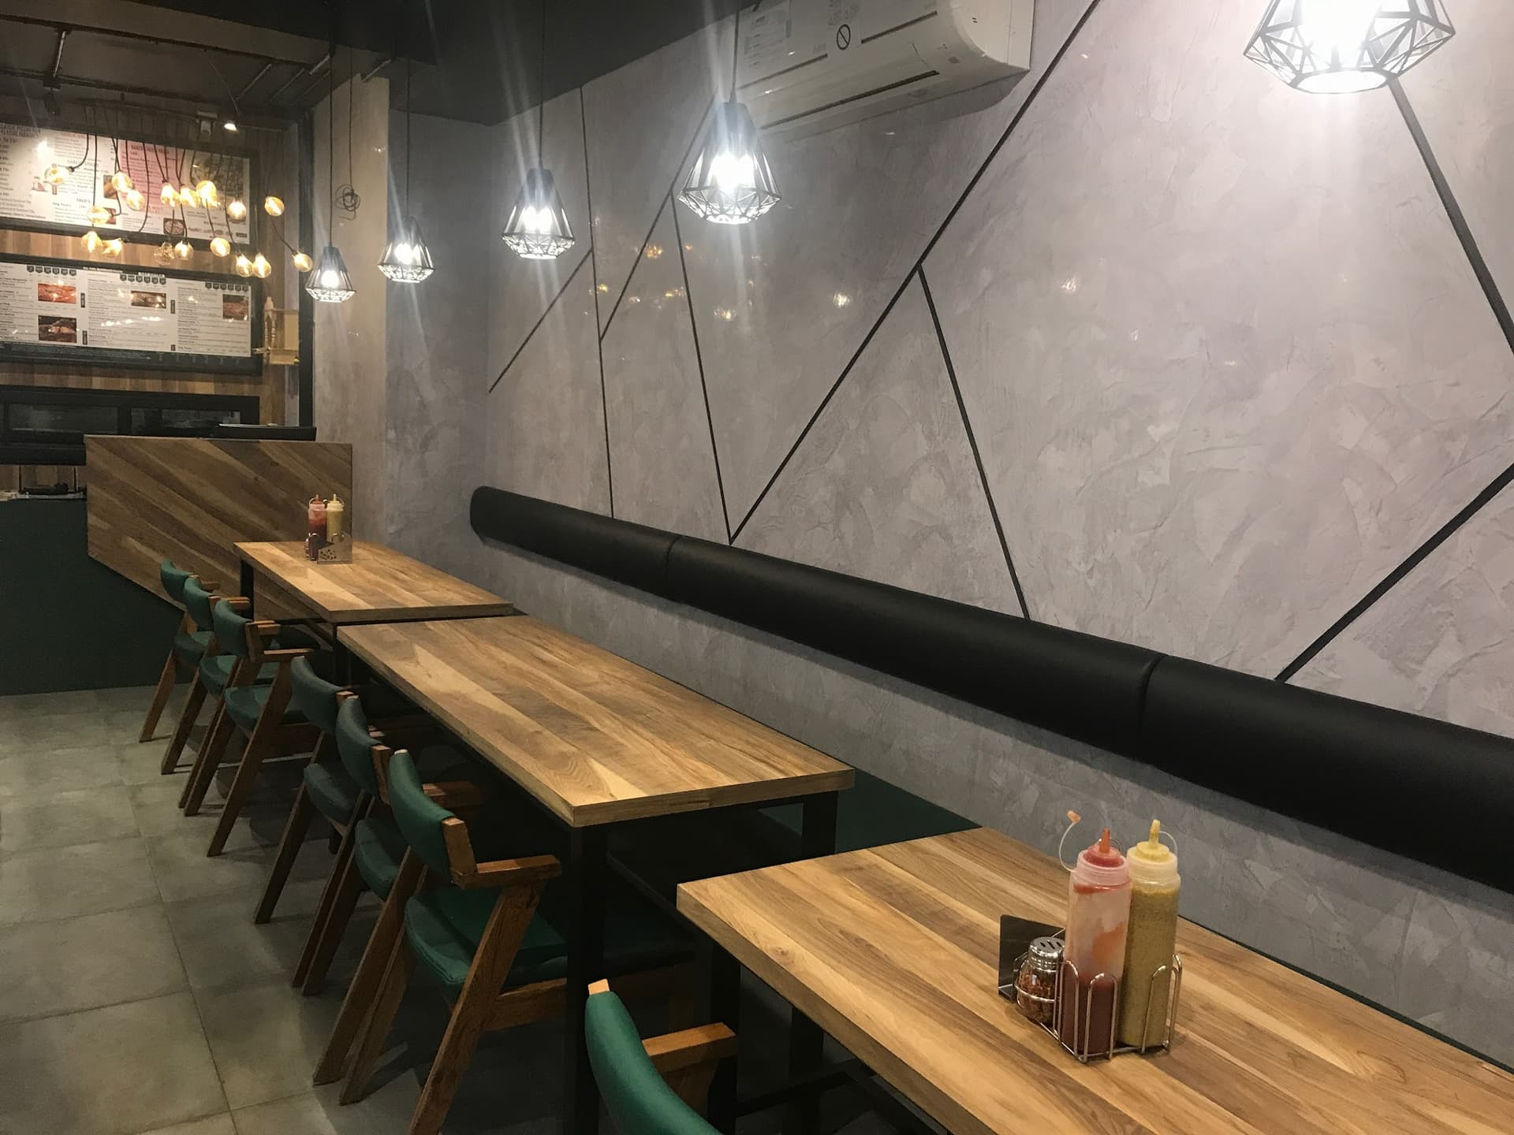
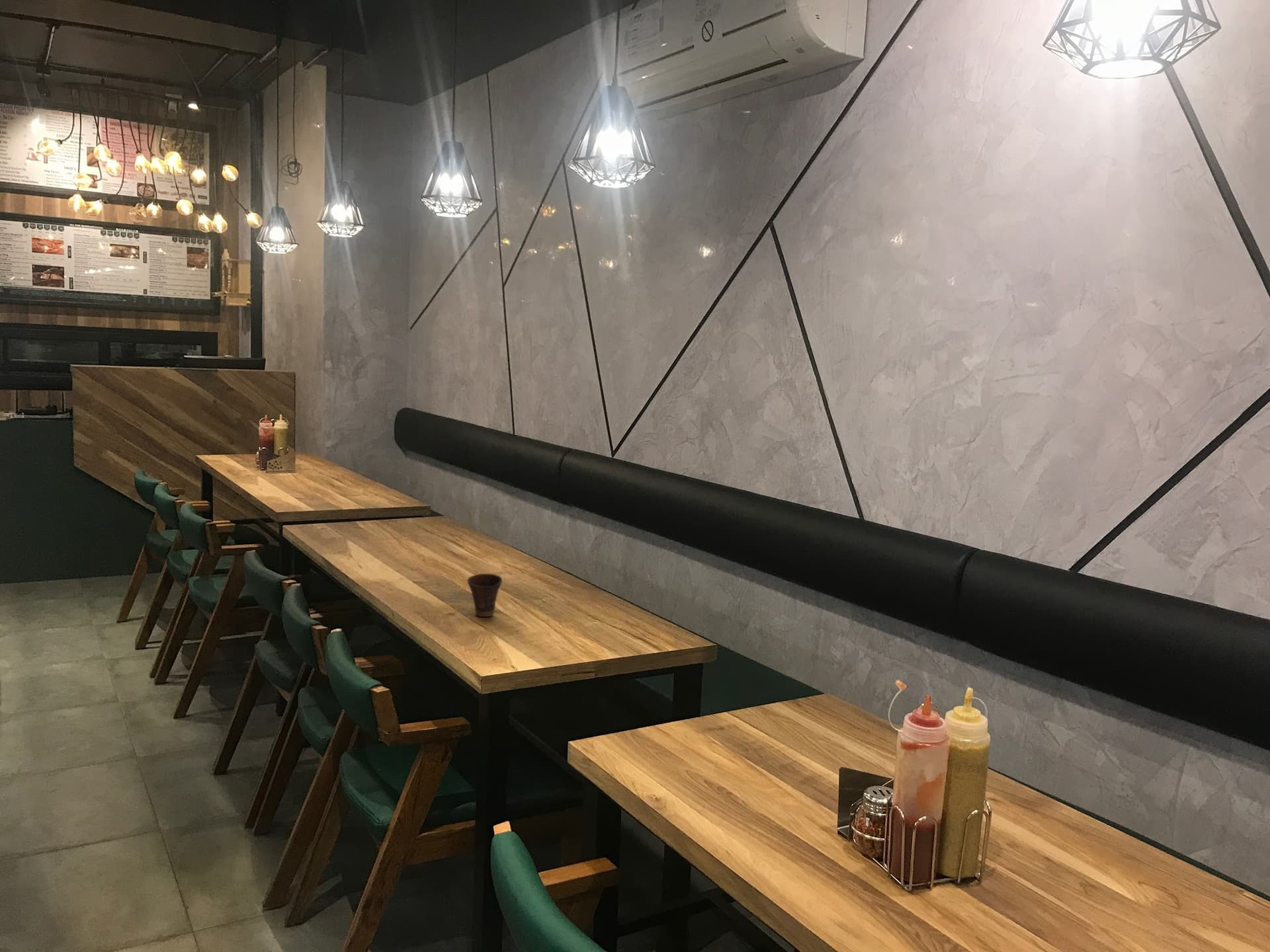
+ cup [466,573,503,617]
